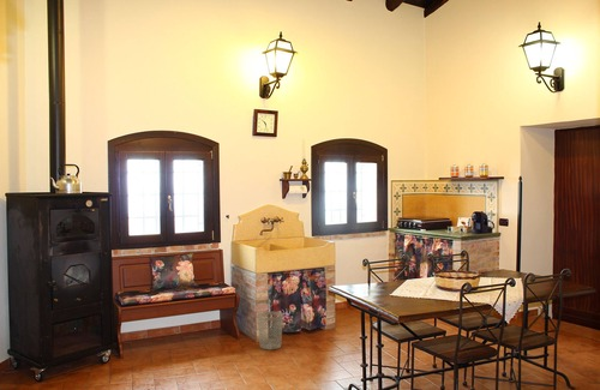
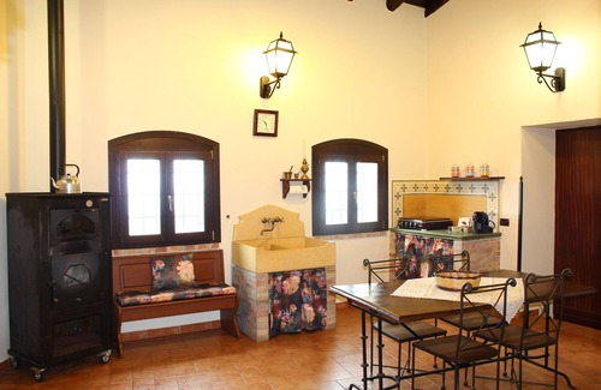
- wastebasket [256,310,284,350]
